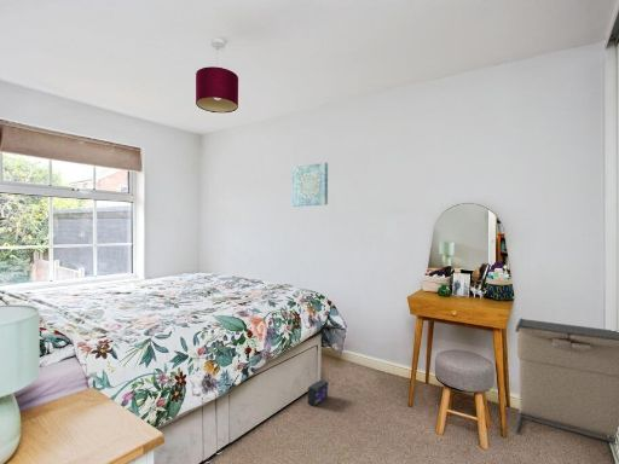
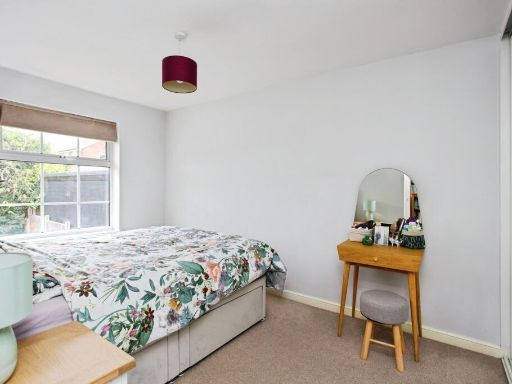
- wall art [291,161,329,208]
- box [307,378,329,407]
- laundry hamper [514,317,619,445]
